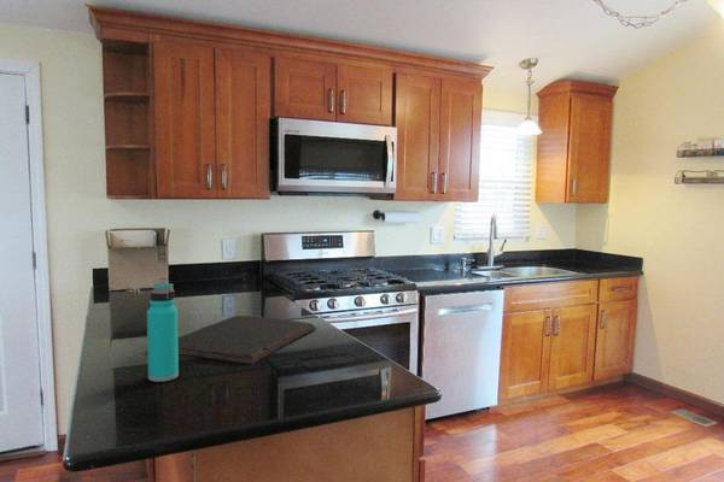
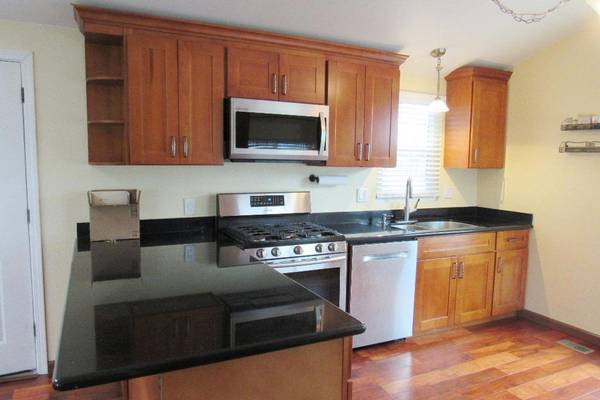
- cutting board [177,315,317,365]
- water bottle [146,282,180,383]
